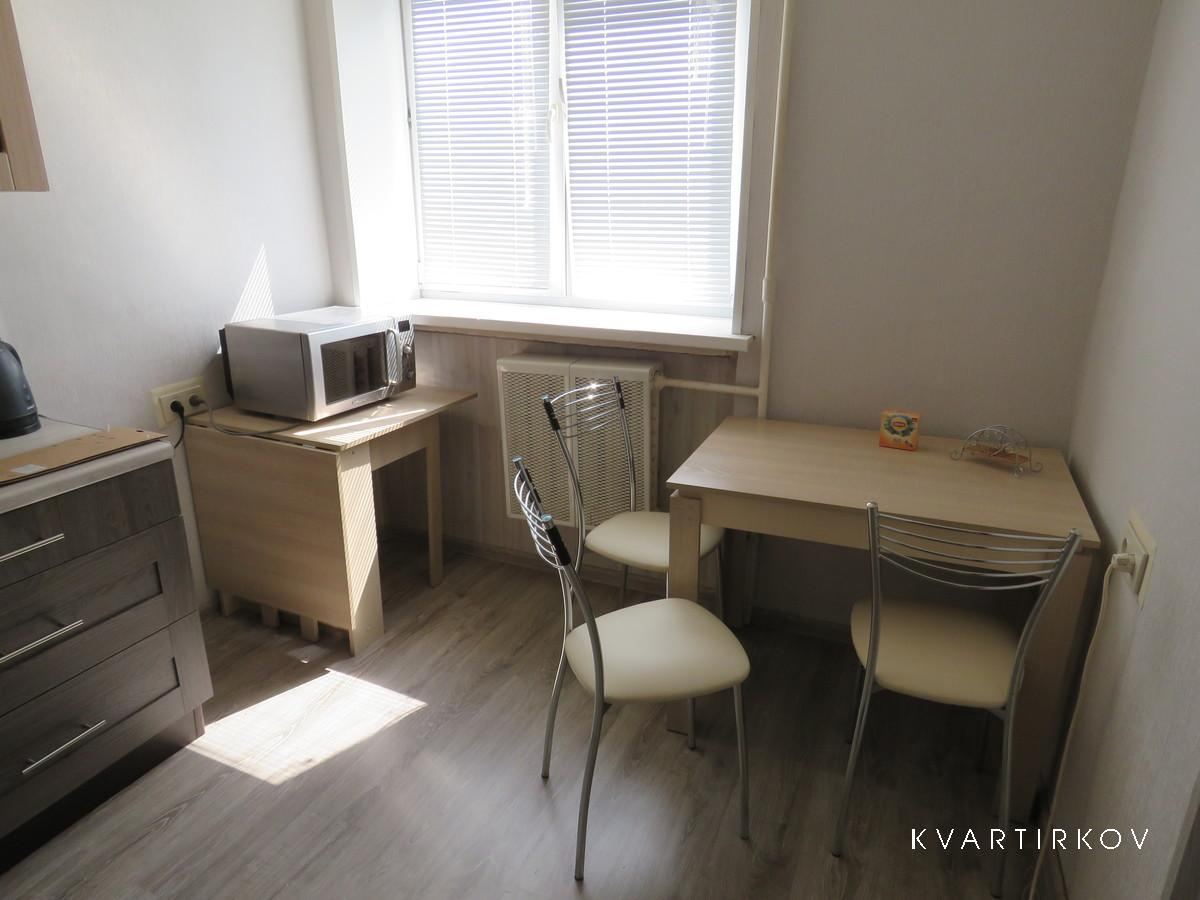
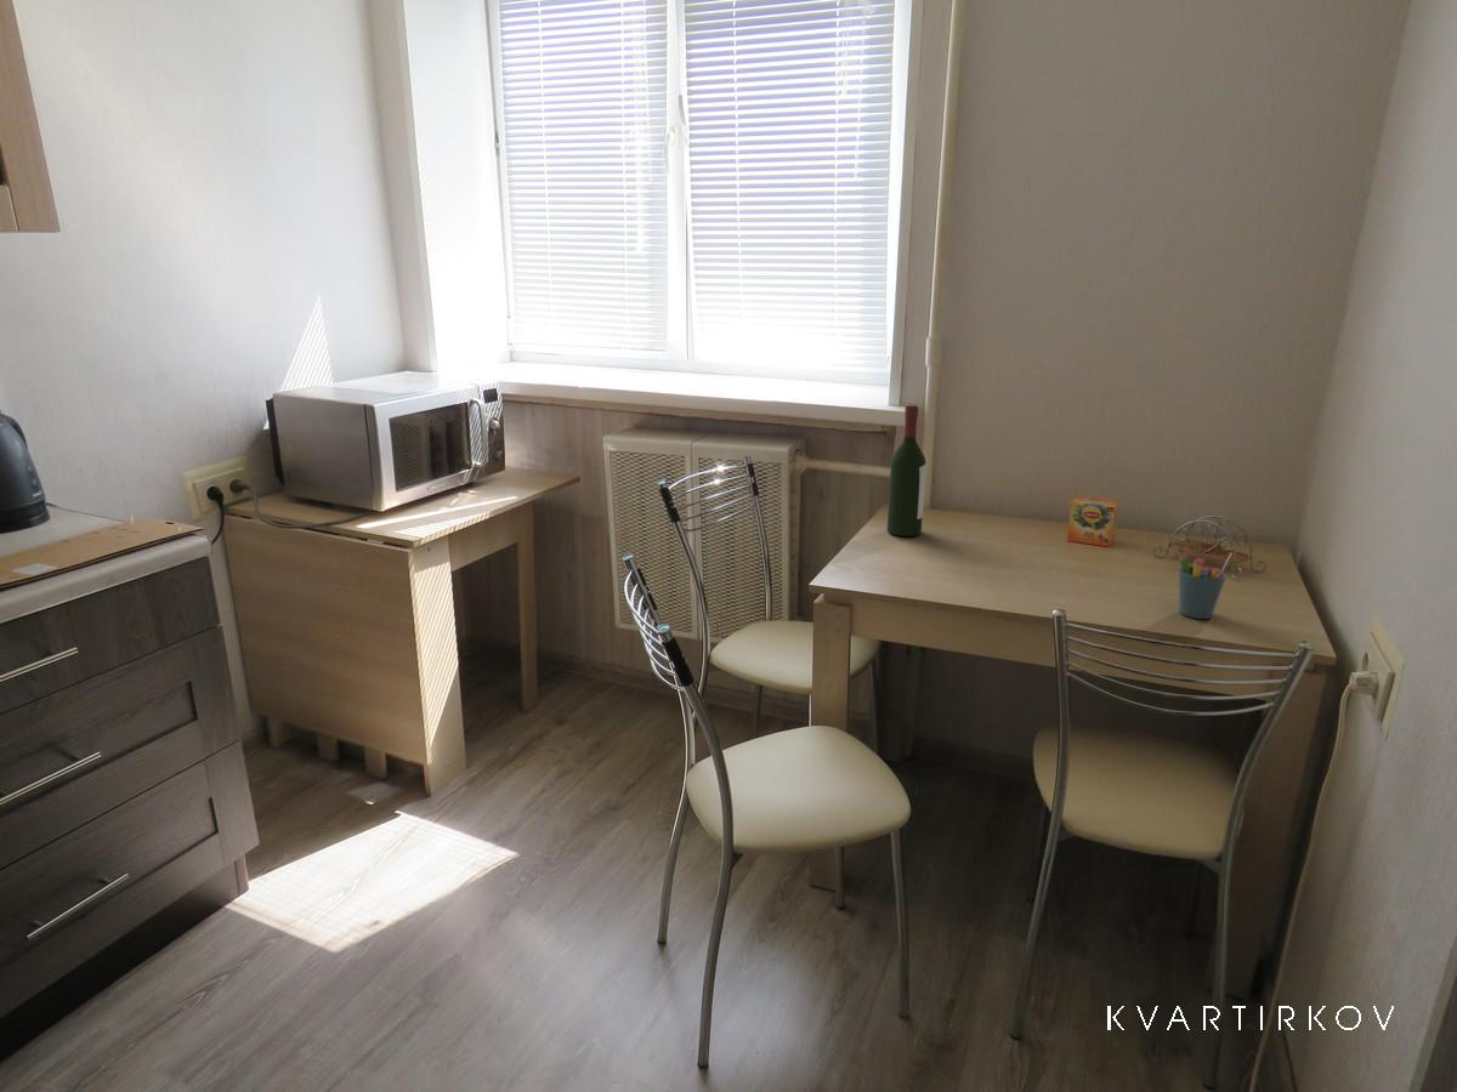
+ wine bottle [886,404,928,538]
+ pen holder [1178,552,1234,620]
